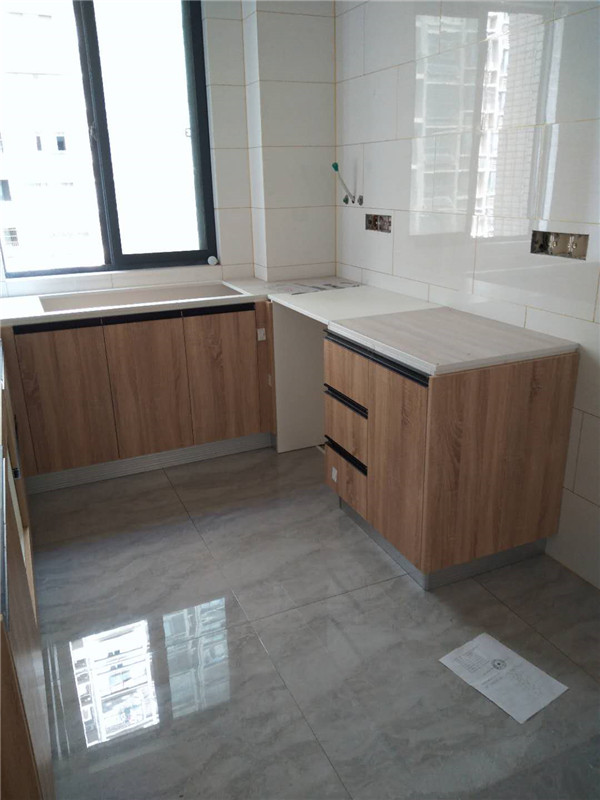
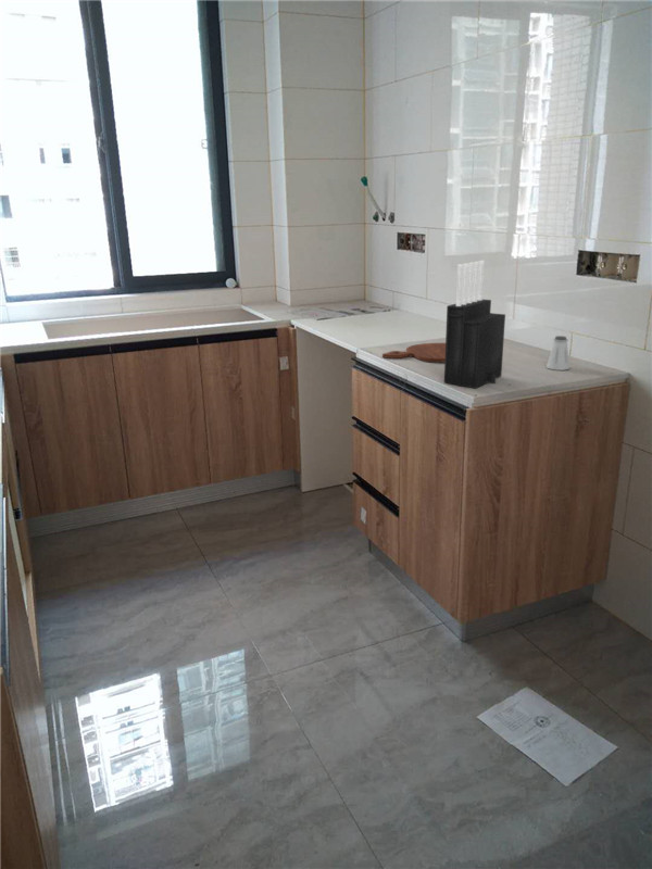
+ knife block [443,260,506,389]
+ saltshaker [546,335,570,371]
+ cutting board [381,342,446,363]
